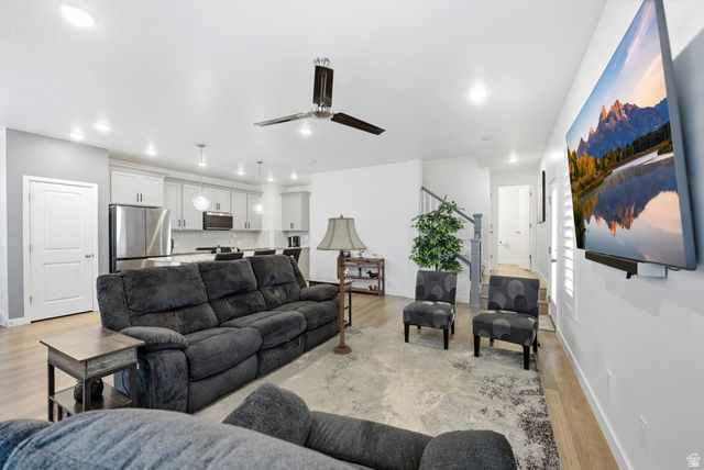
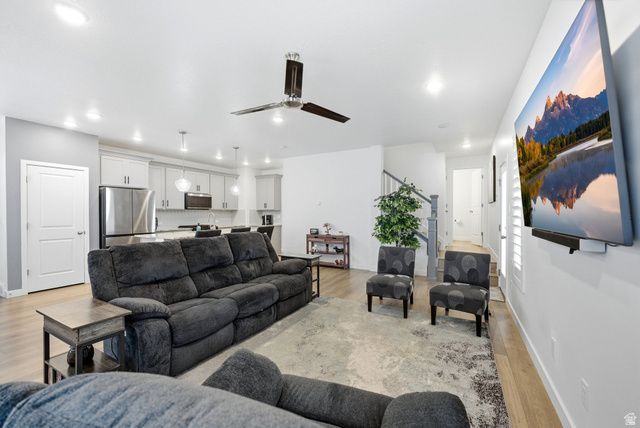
- floor lamp [316,213,367,355]
